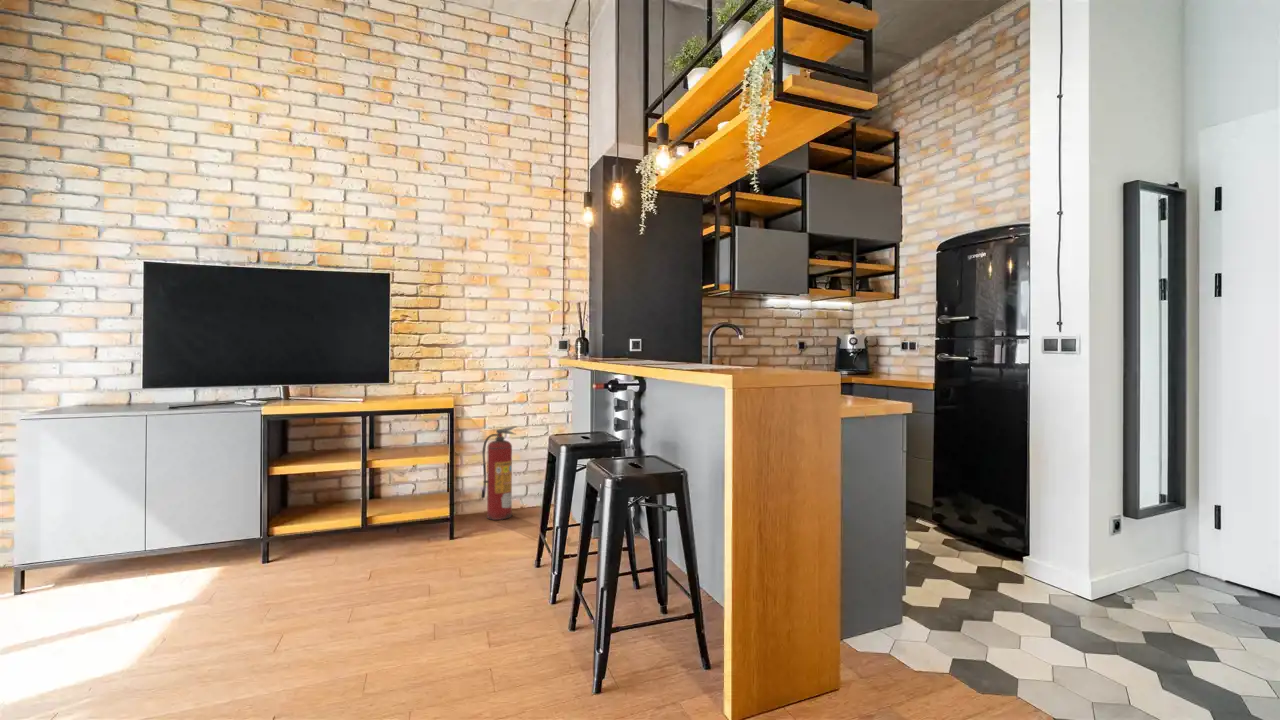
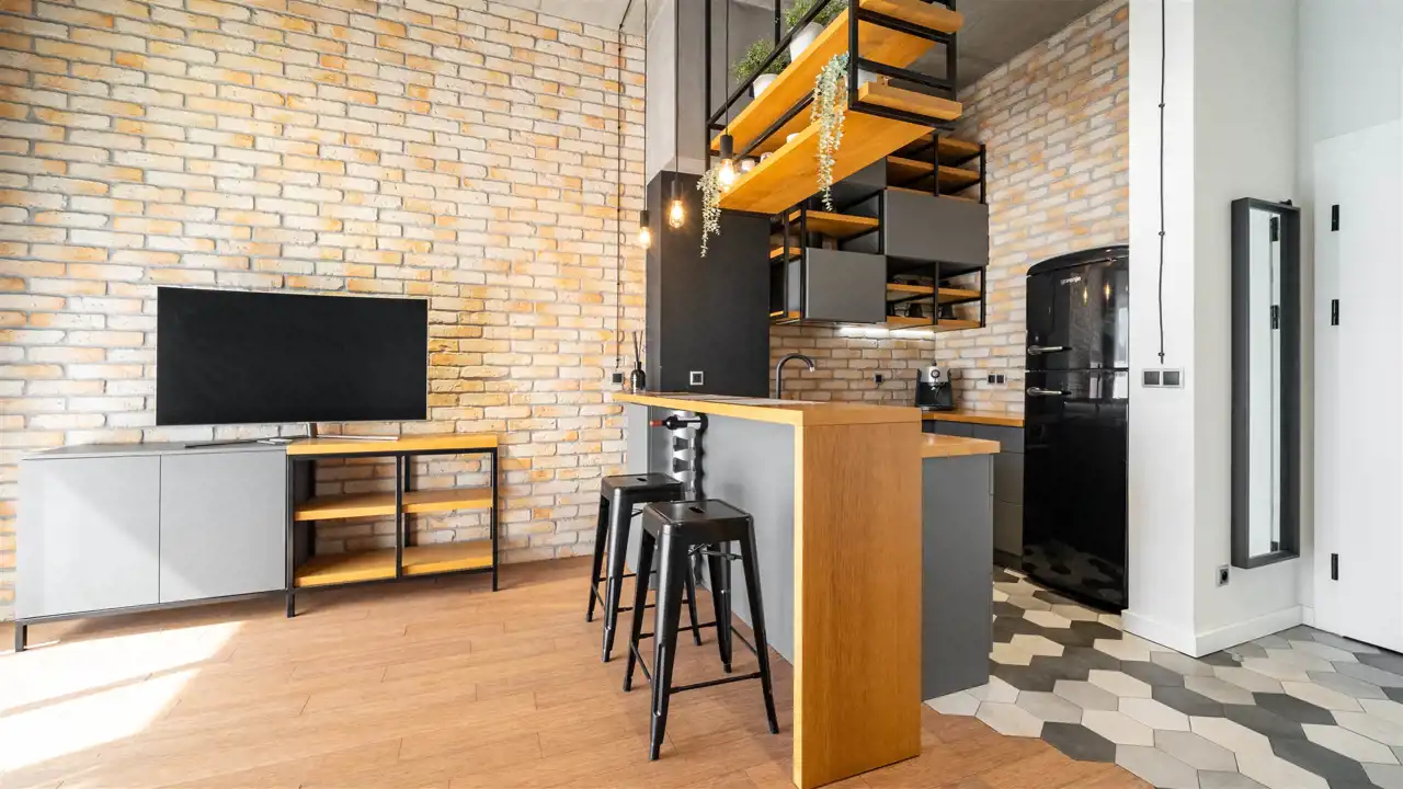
- fire extinguisher [480,425,518,521]
